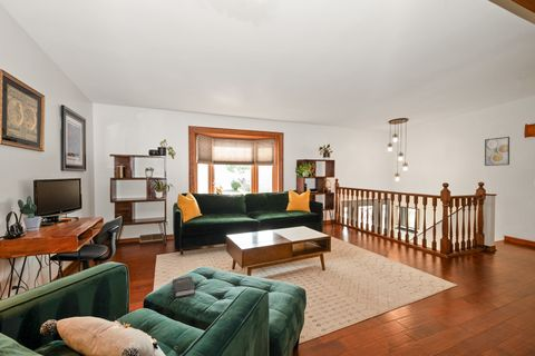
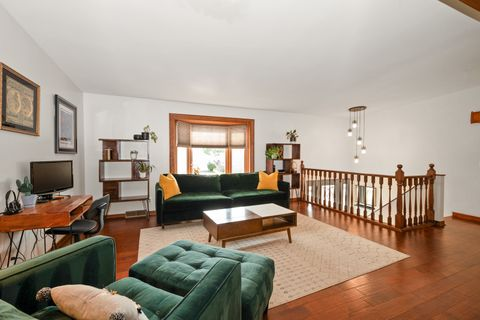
- hardback book [172,275,196,299]
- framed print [484,136,510,167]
